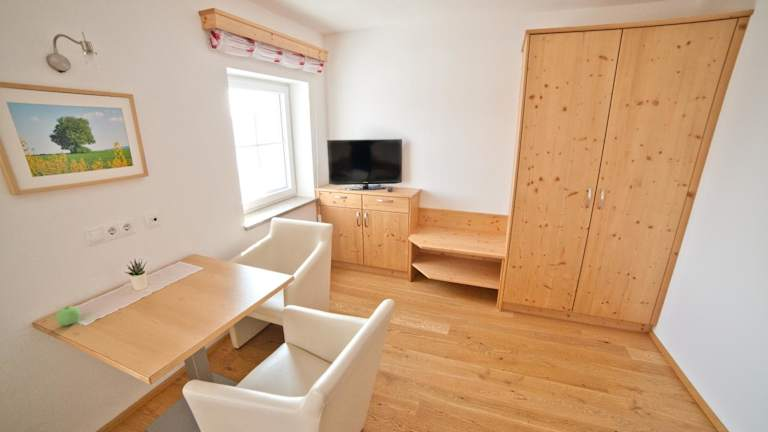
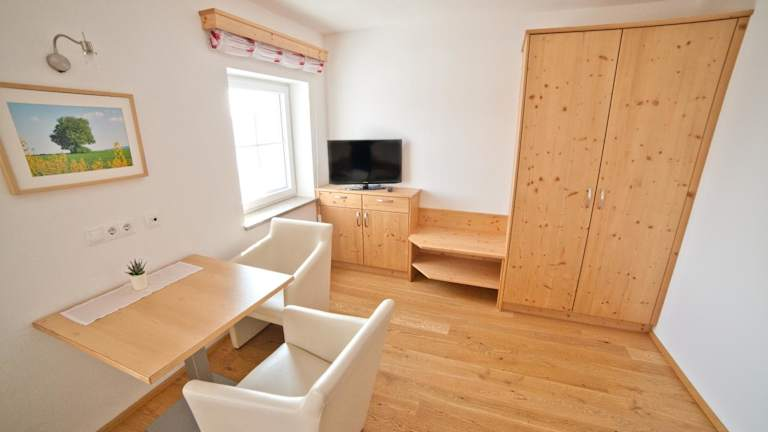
- apple [54,305,81,327]
